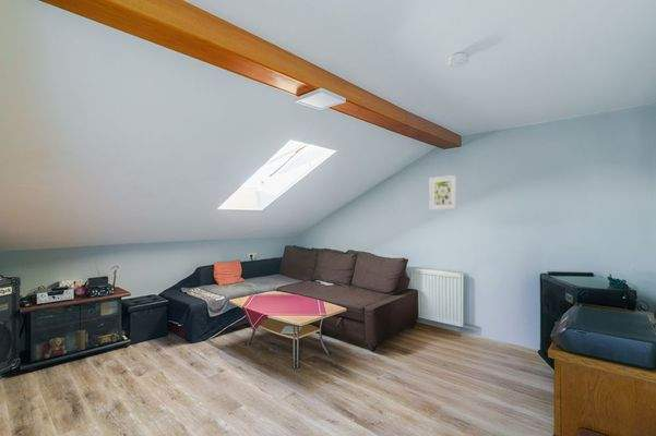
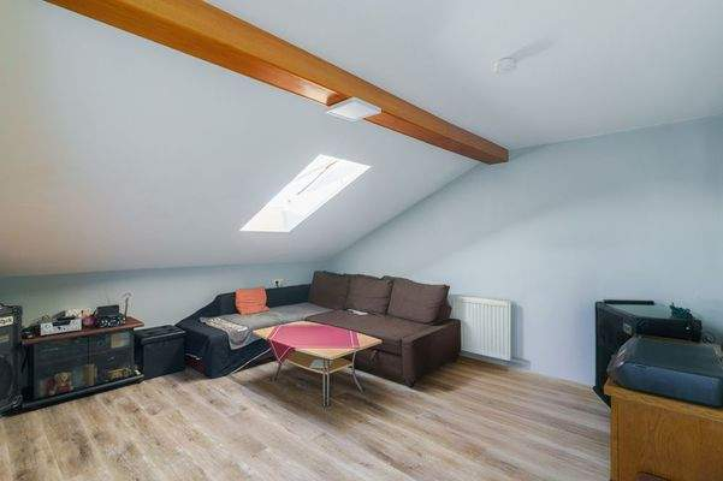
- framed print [429,174,457,211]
